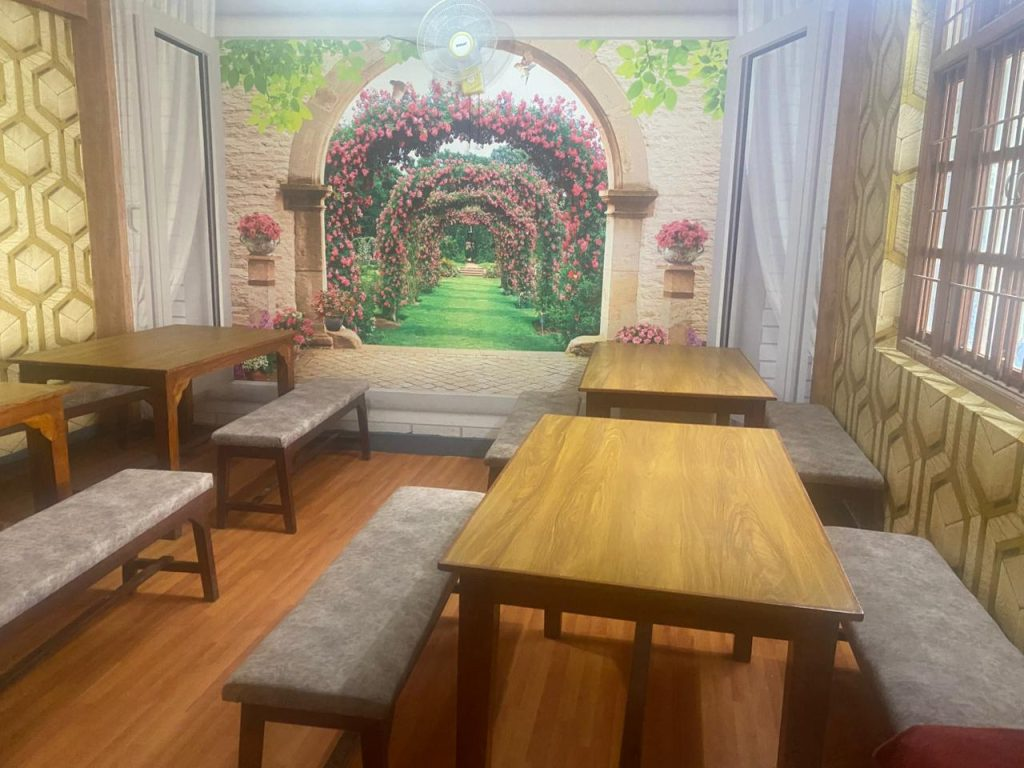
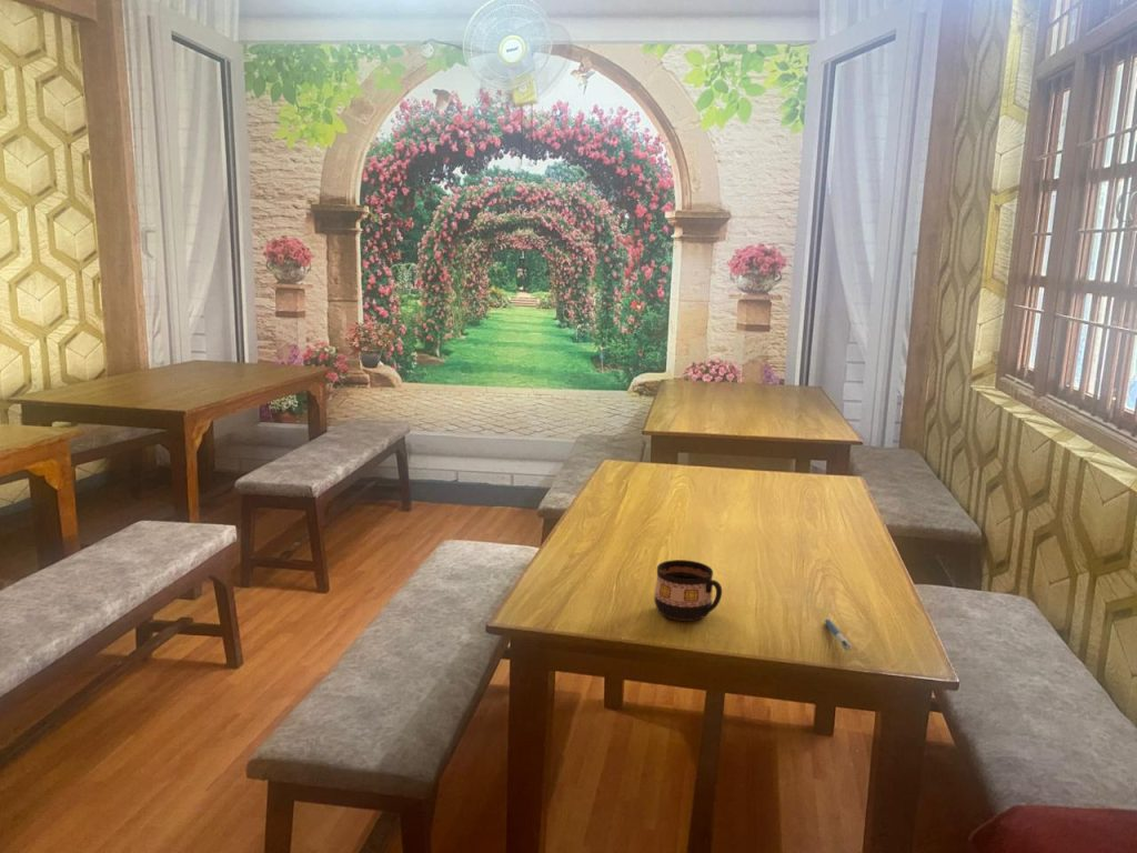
+ cup [654,559,723,622]
+ pen [824,618,852,652]
